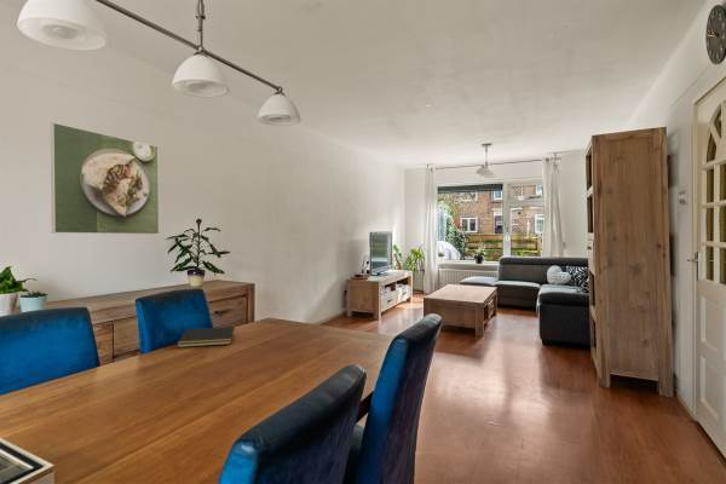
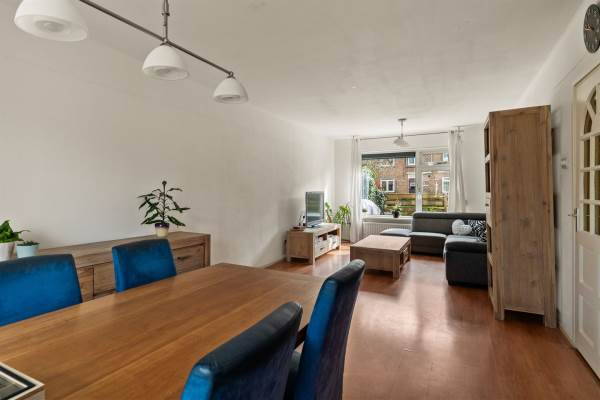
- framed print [50,121,160,236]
- notepad [175,325,236,348]
